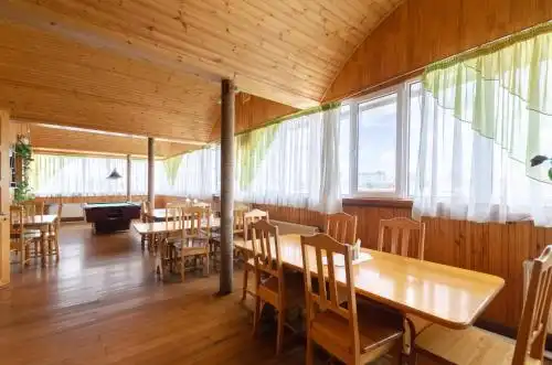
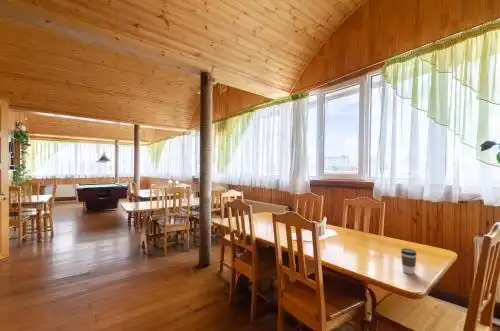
+ coffee cup [400,247,418,275]
